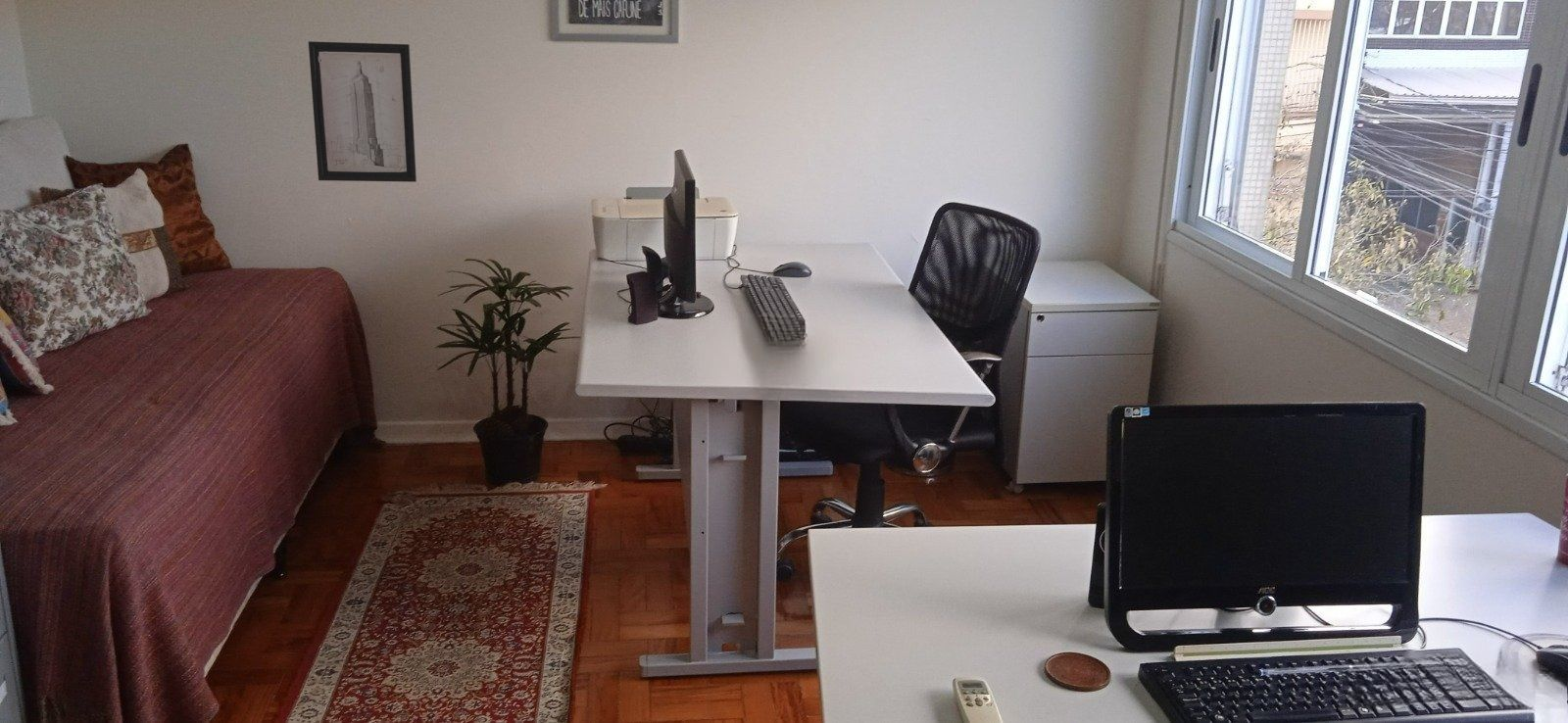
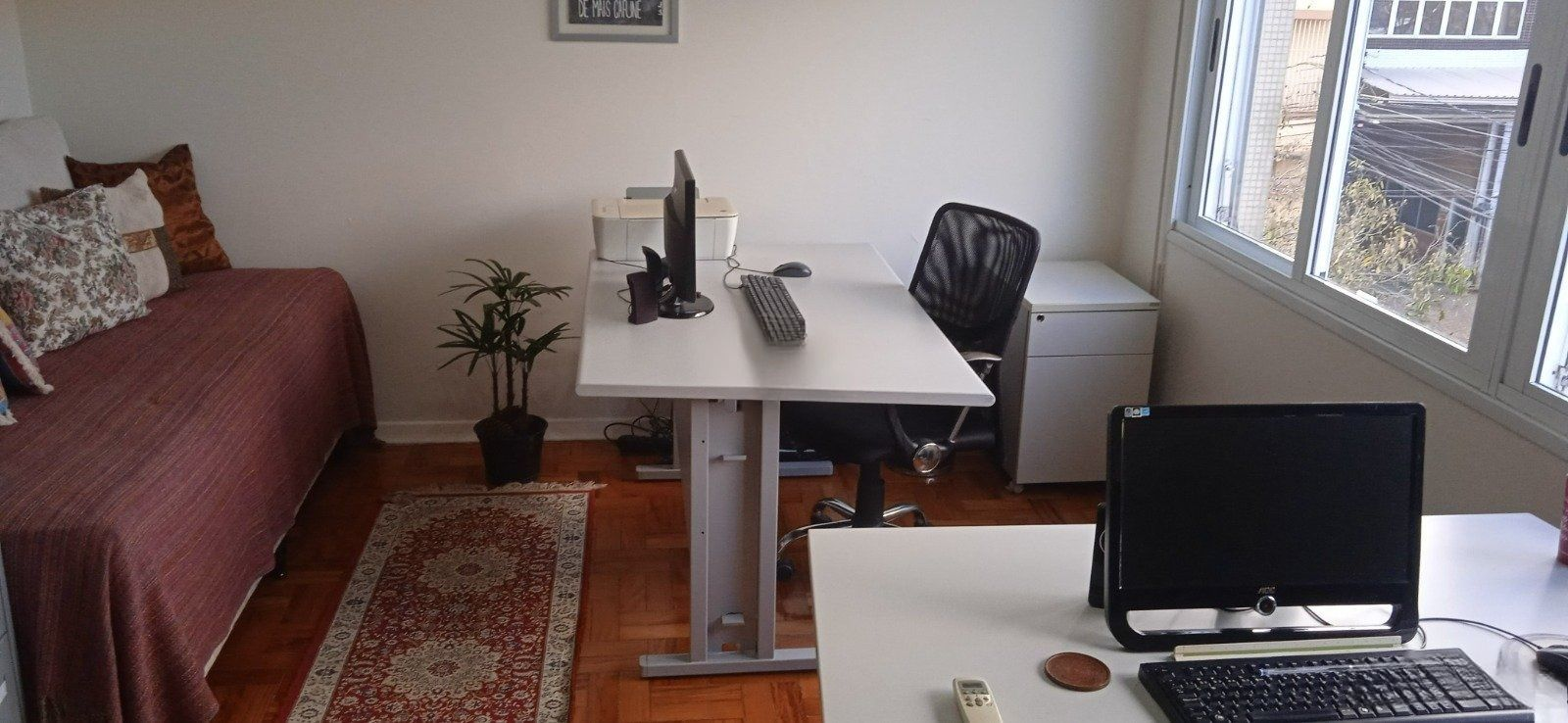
- wall art [308,40,417,183]
